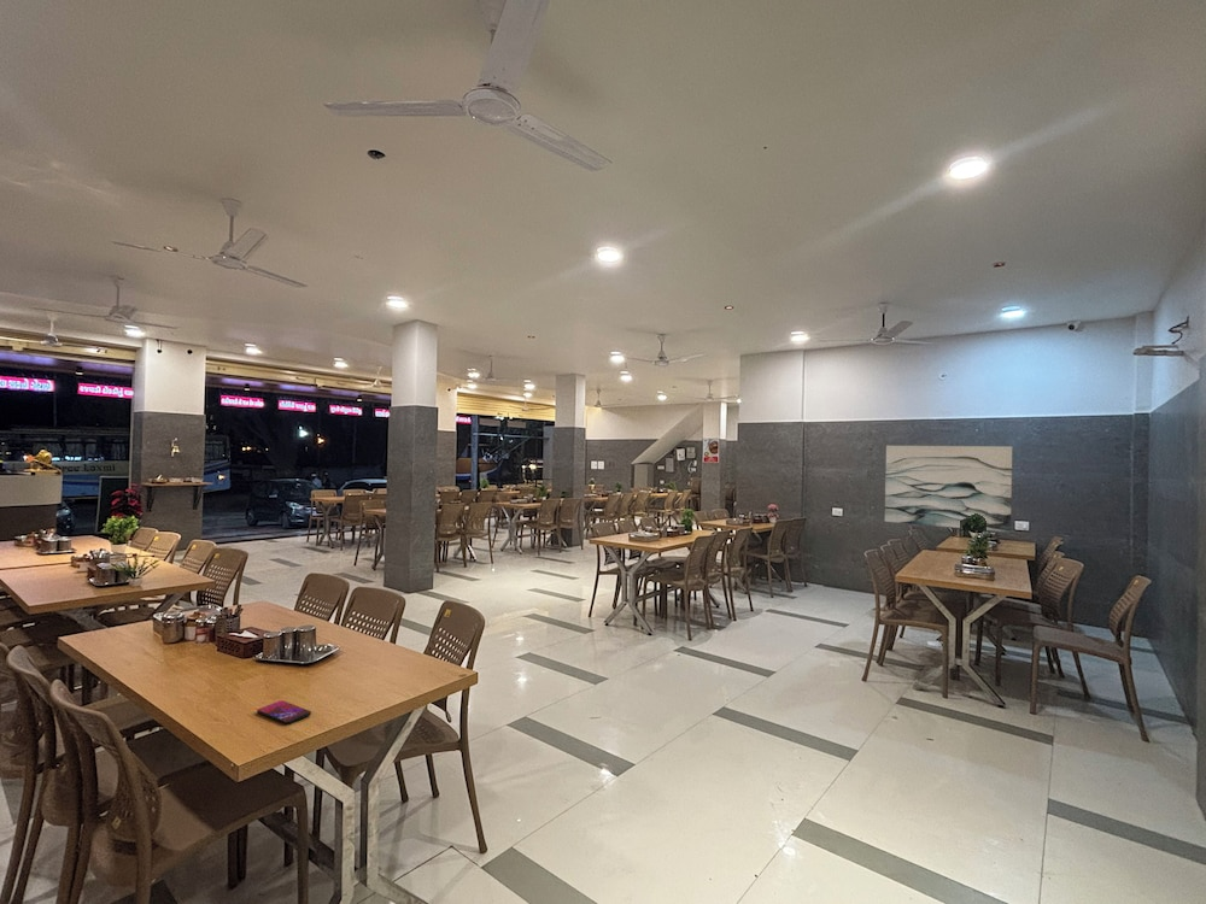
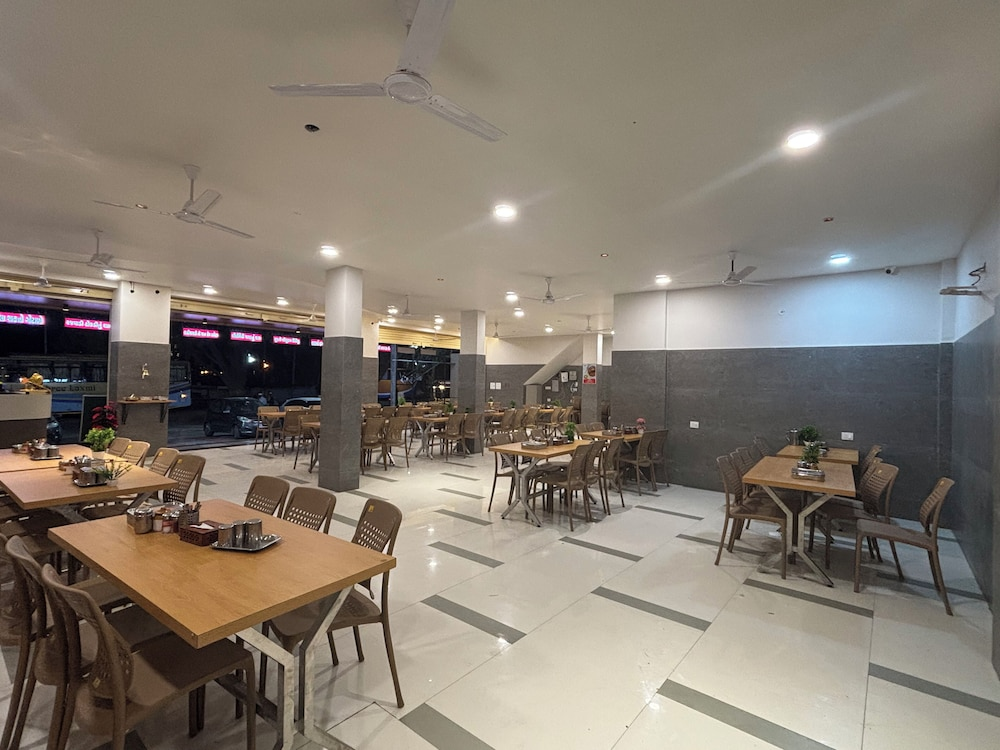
- wall art [884,445,1013,533]
- smartphone [256,699,312,726]
